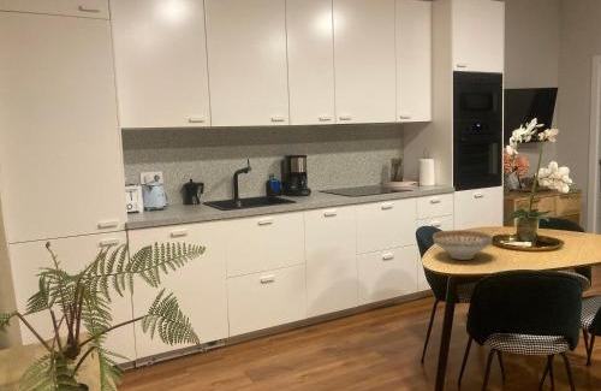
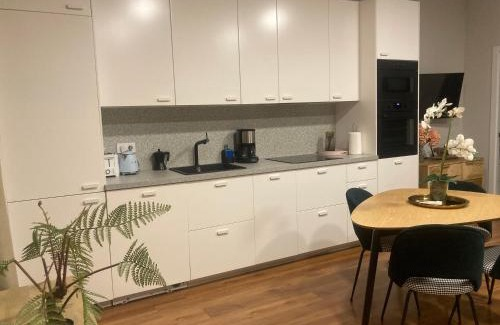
- decorative bowl [432,229,494,261]
